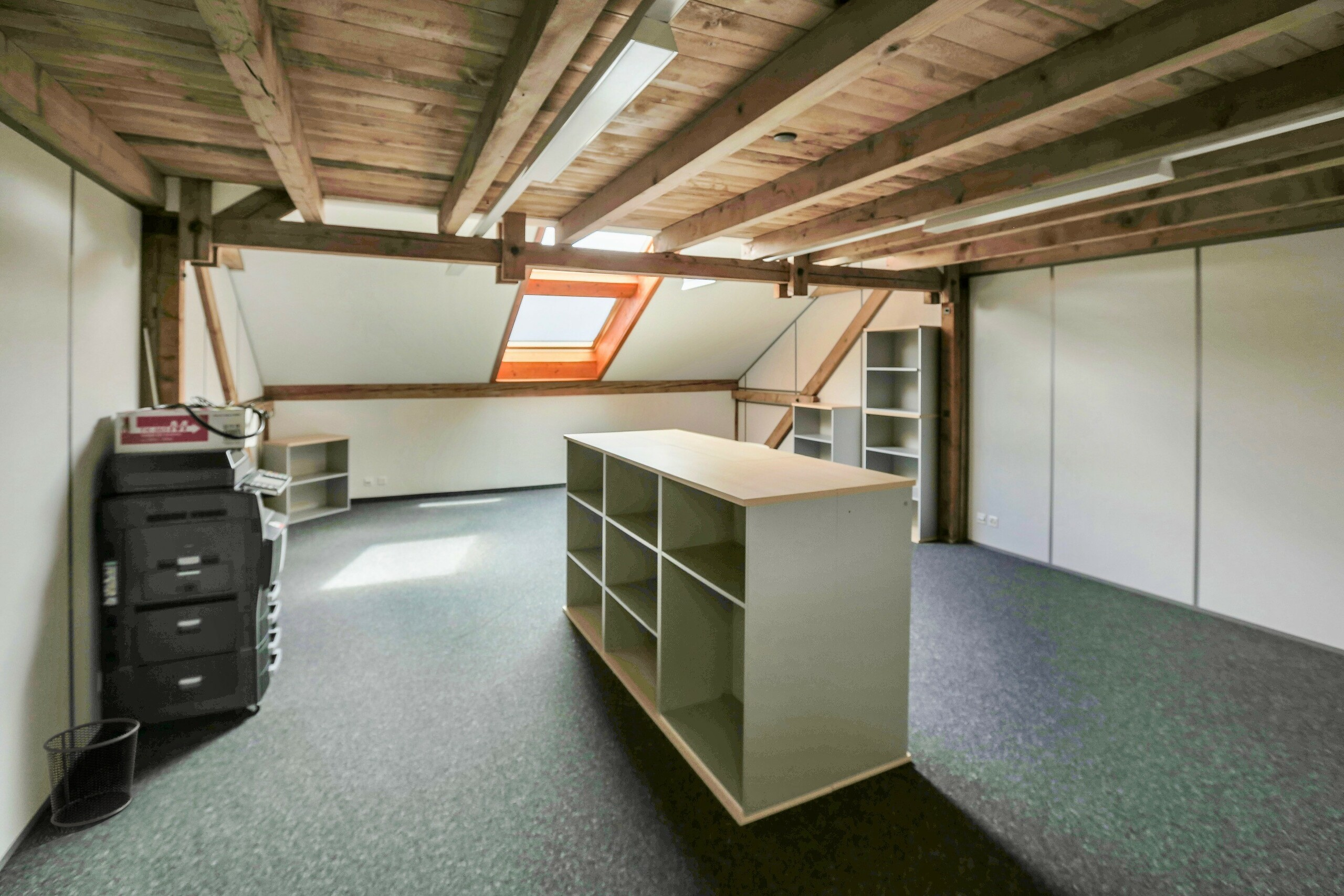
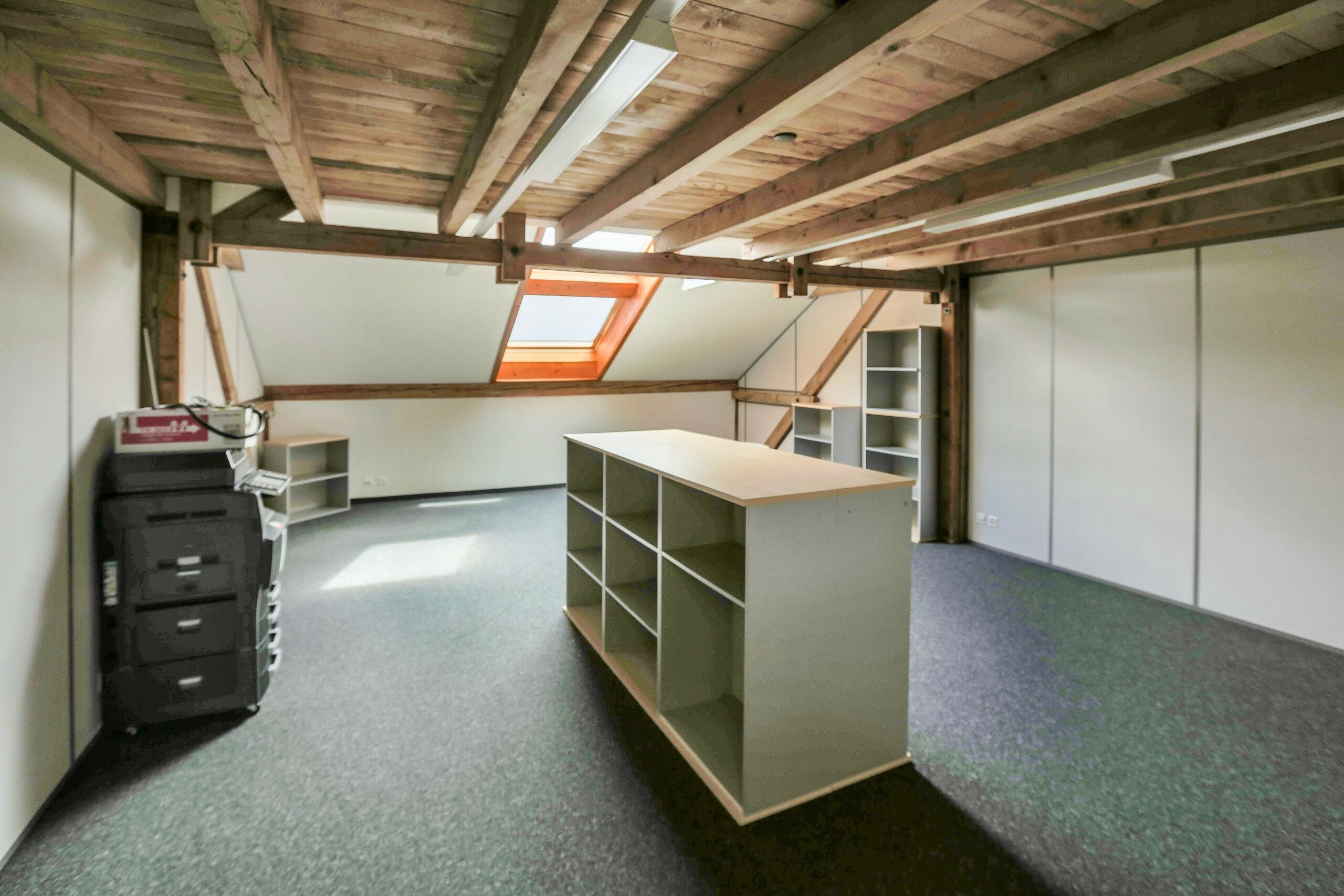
- waste bin [42,718,141,828]
